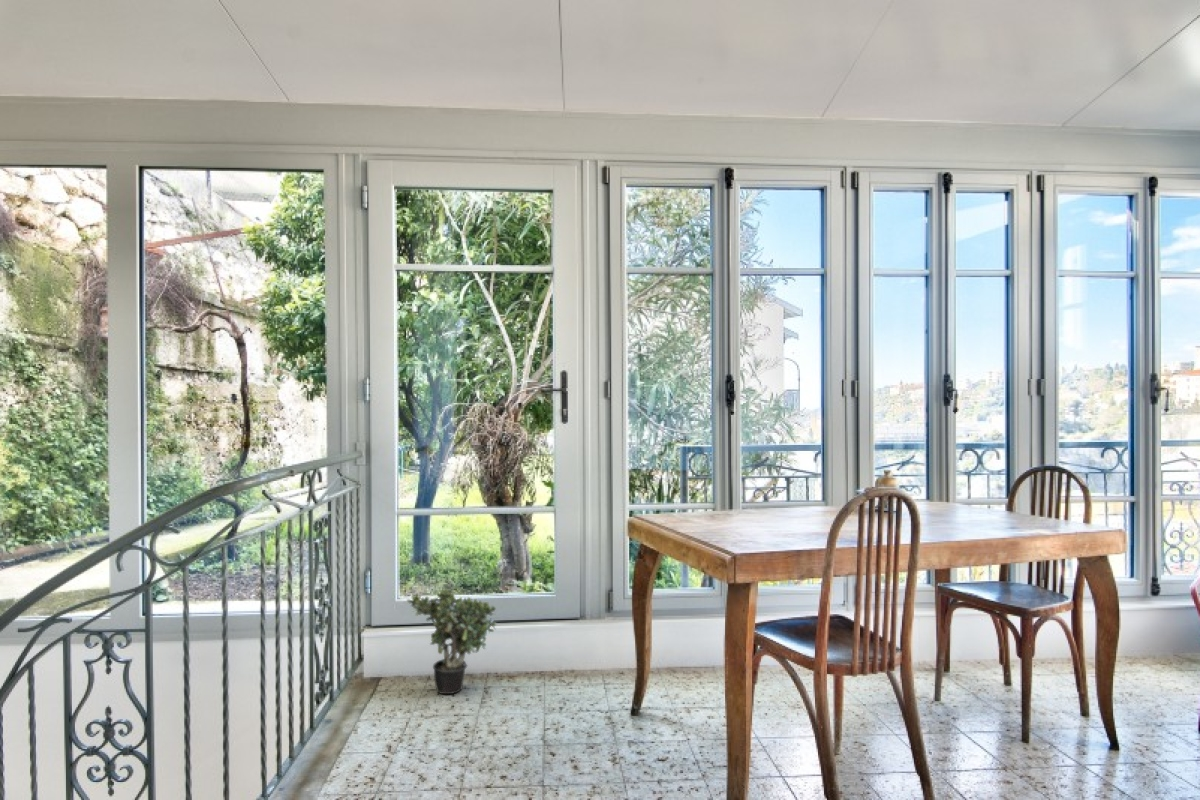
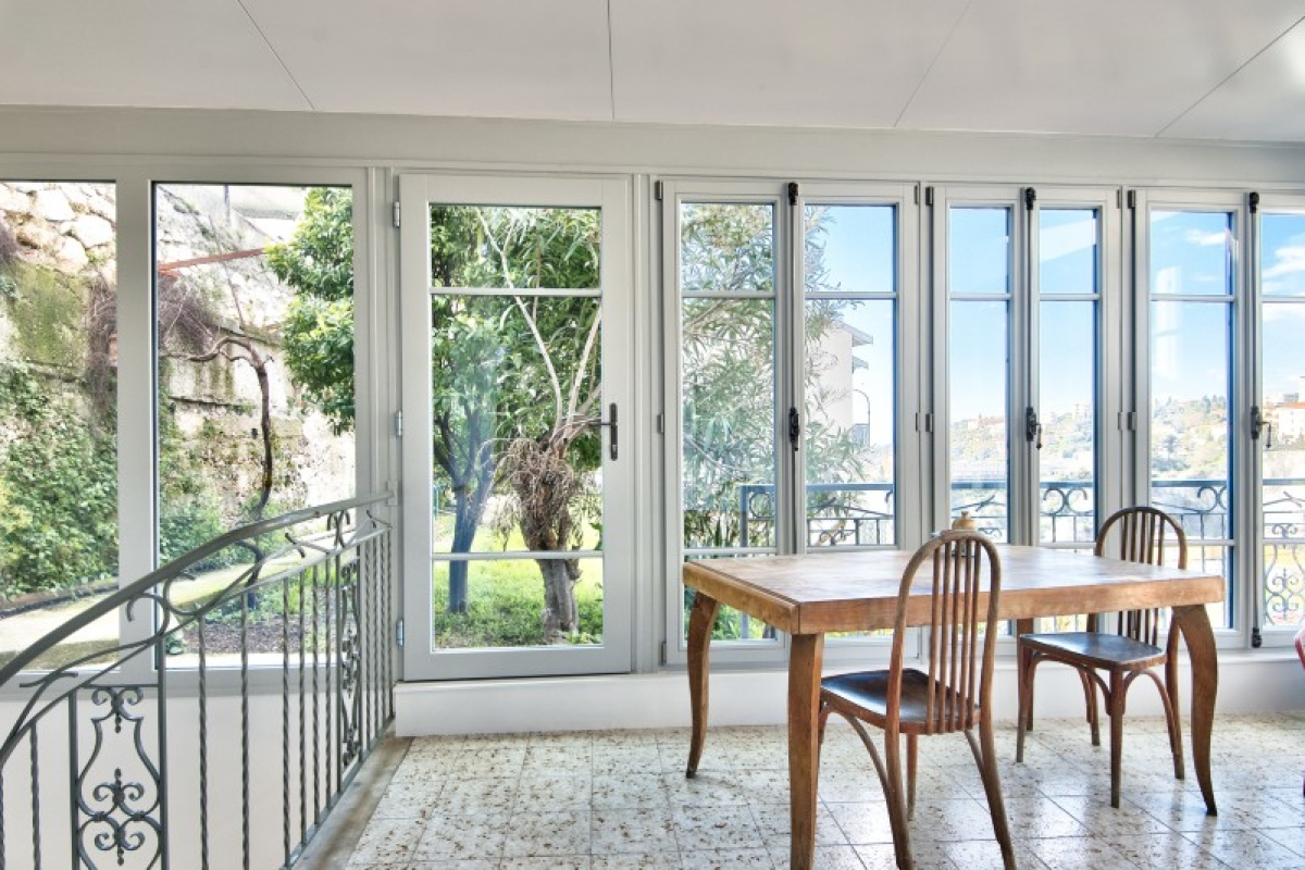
- potted plant [406,587,498,695]
